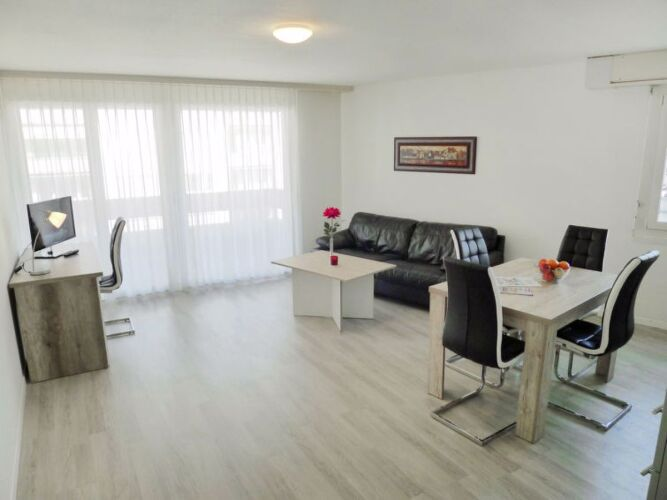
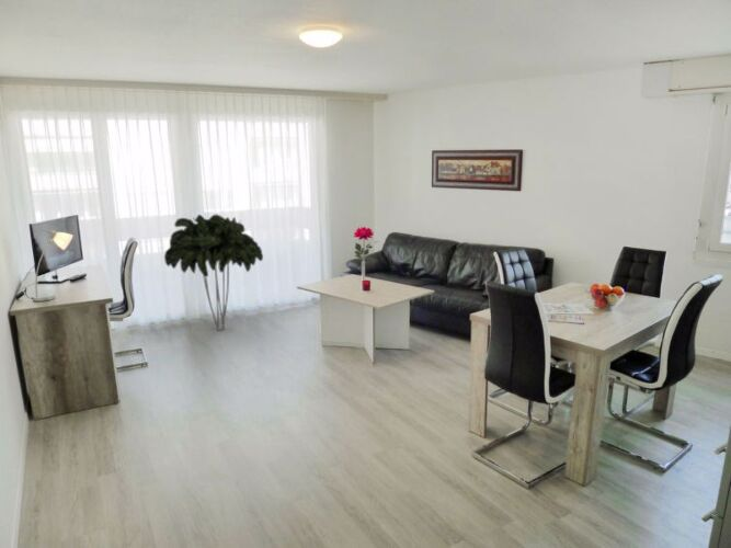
+ indoor plant [163,214,264,332]
